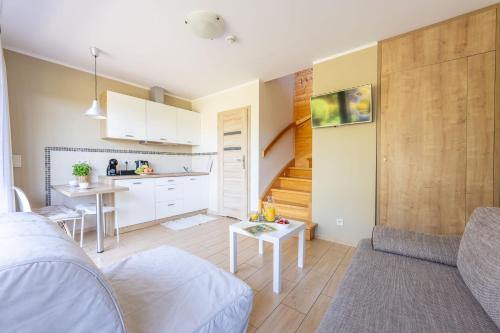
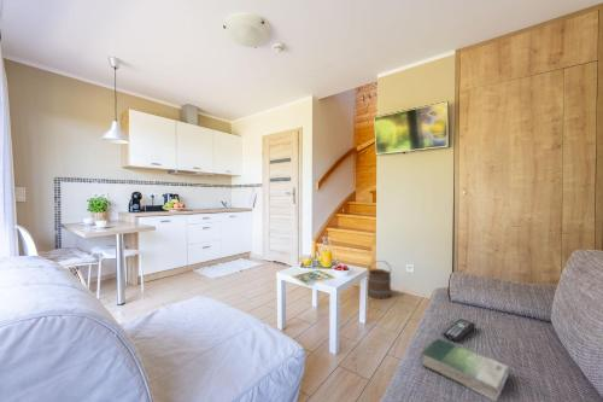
+ bucket [367,260,392,299]
+ remote control [441,317,476,343]
+ book [421,337,510,402]
